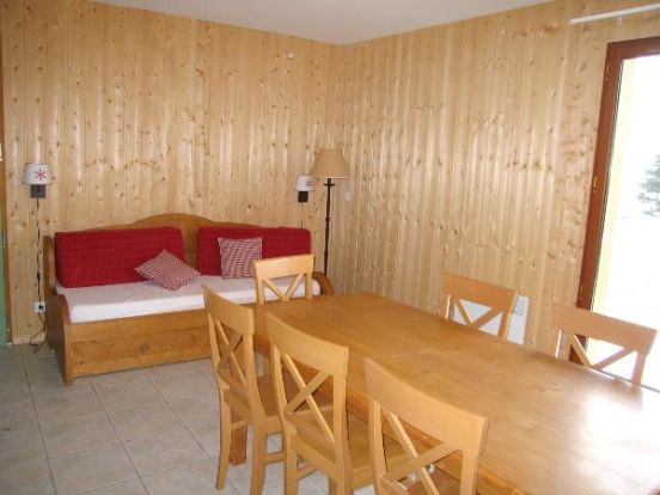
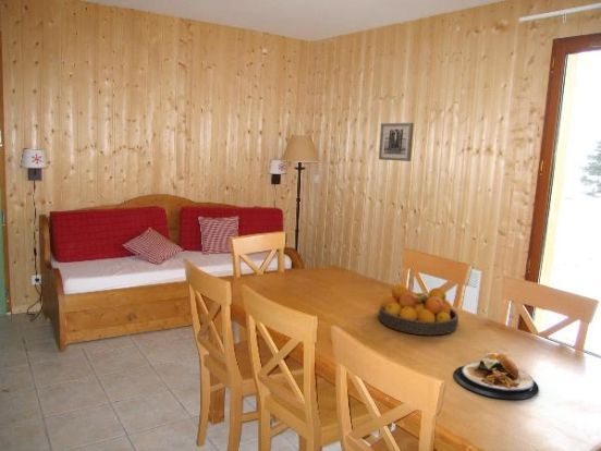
+ fruit bowl [378,283,459,336]
+ wall art [378,122,415,162]
+ plate [453,351,540,400]
